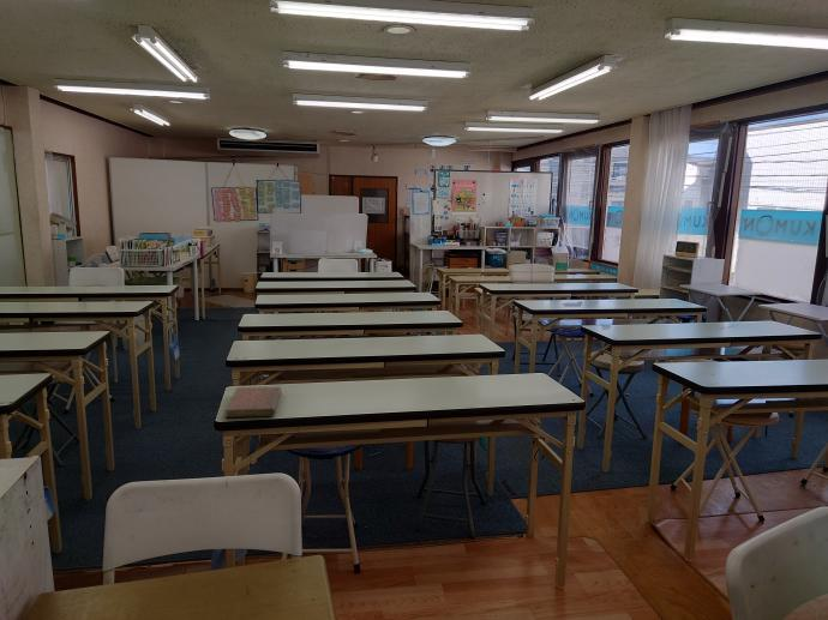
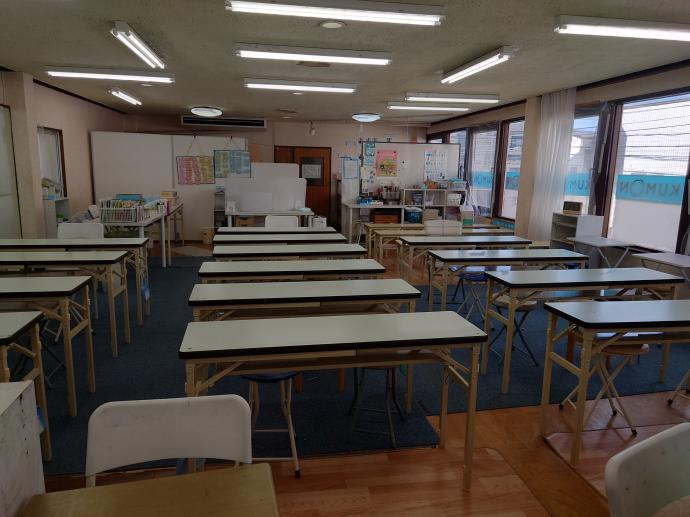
- notebook [223,386,283,419]
